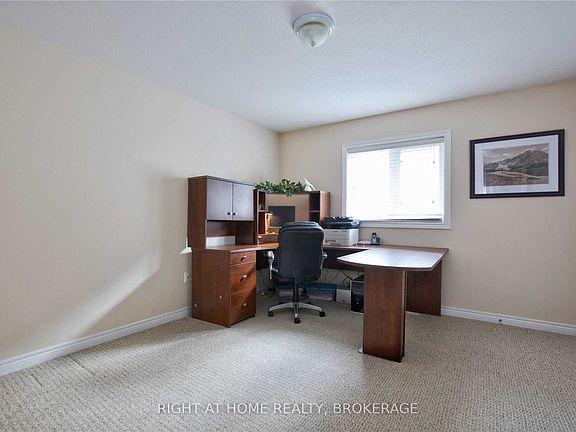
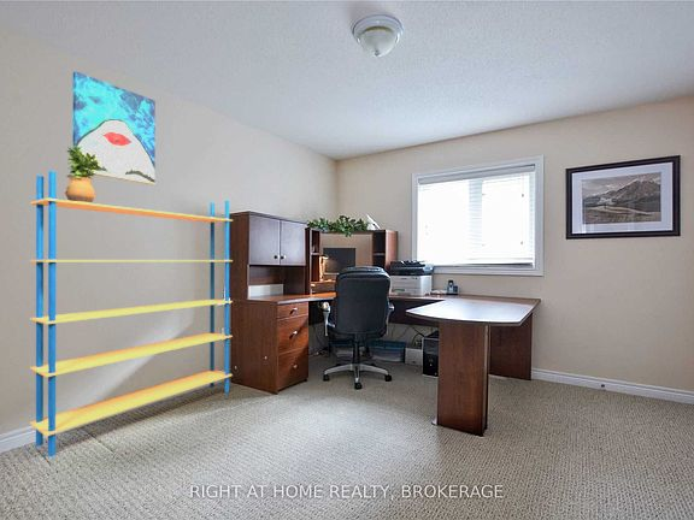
+ wall art [72,70,157,185]
+ shelving unit [29,170,234,457]
+ potted plant [64,144,102,203]
